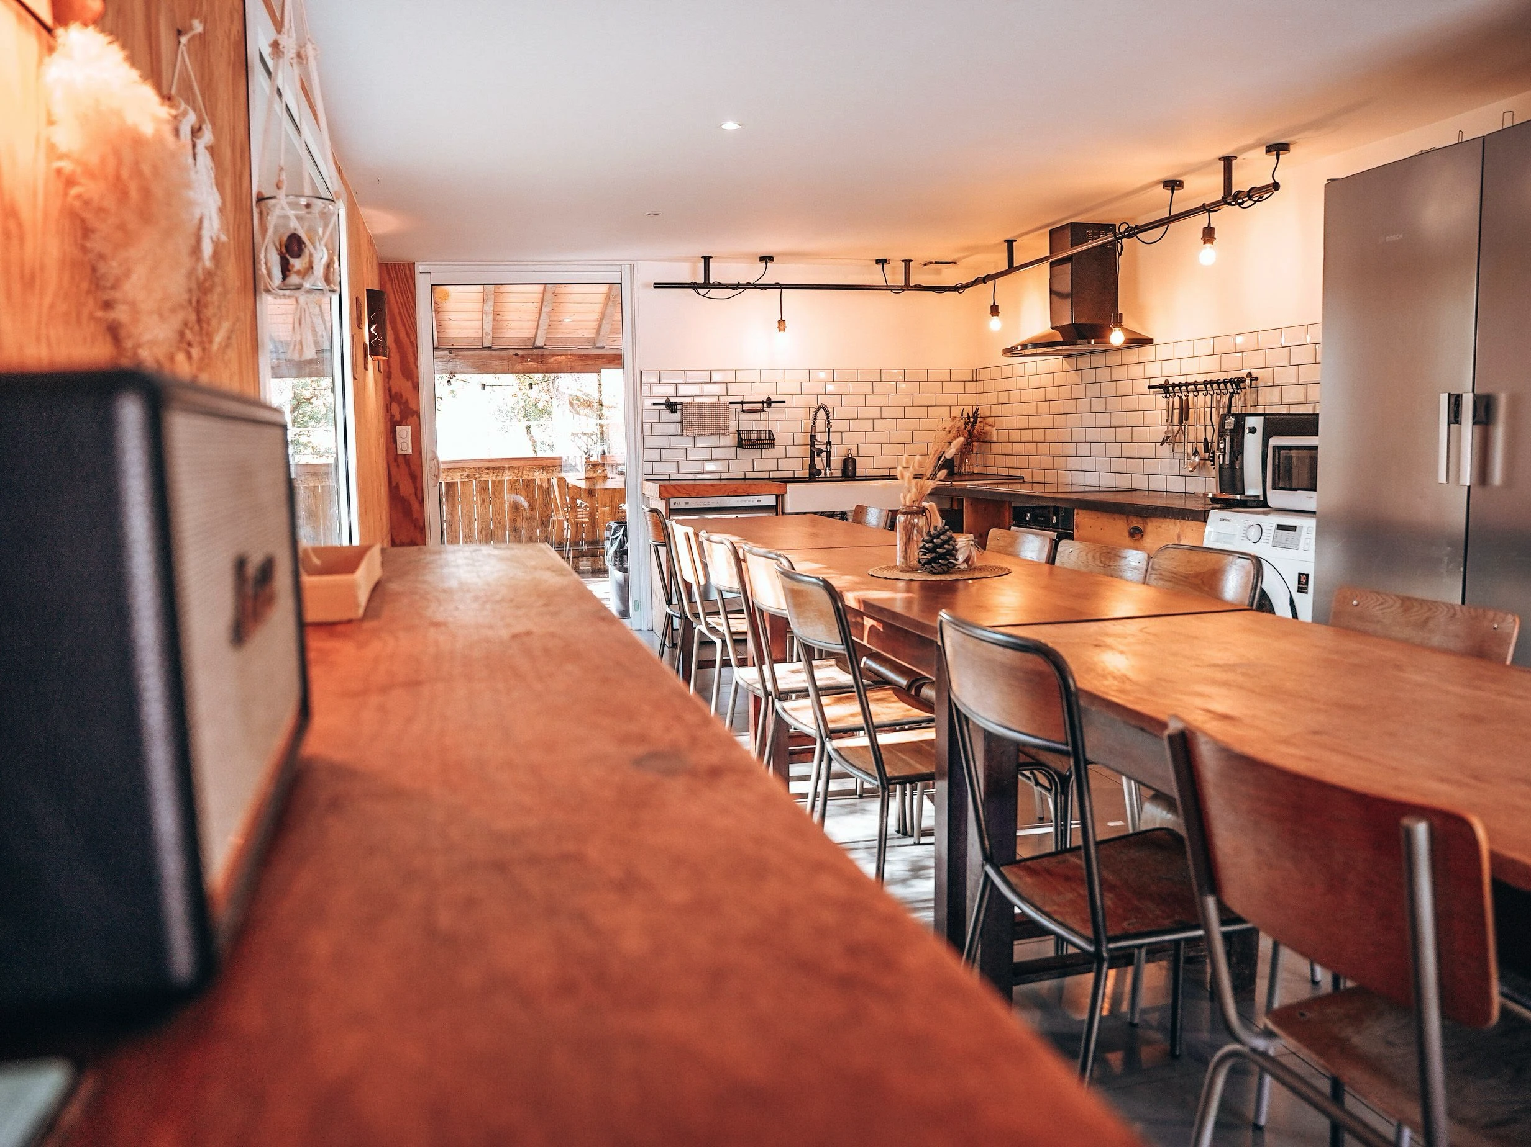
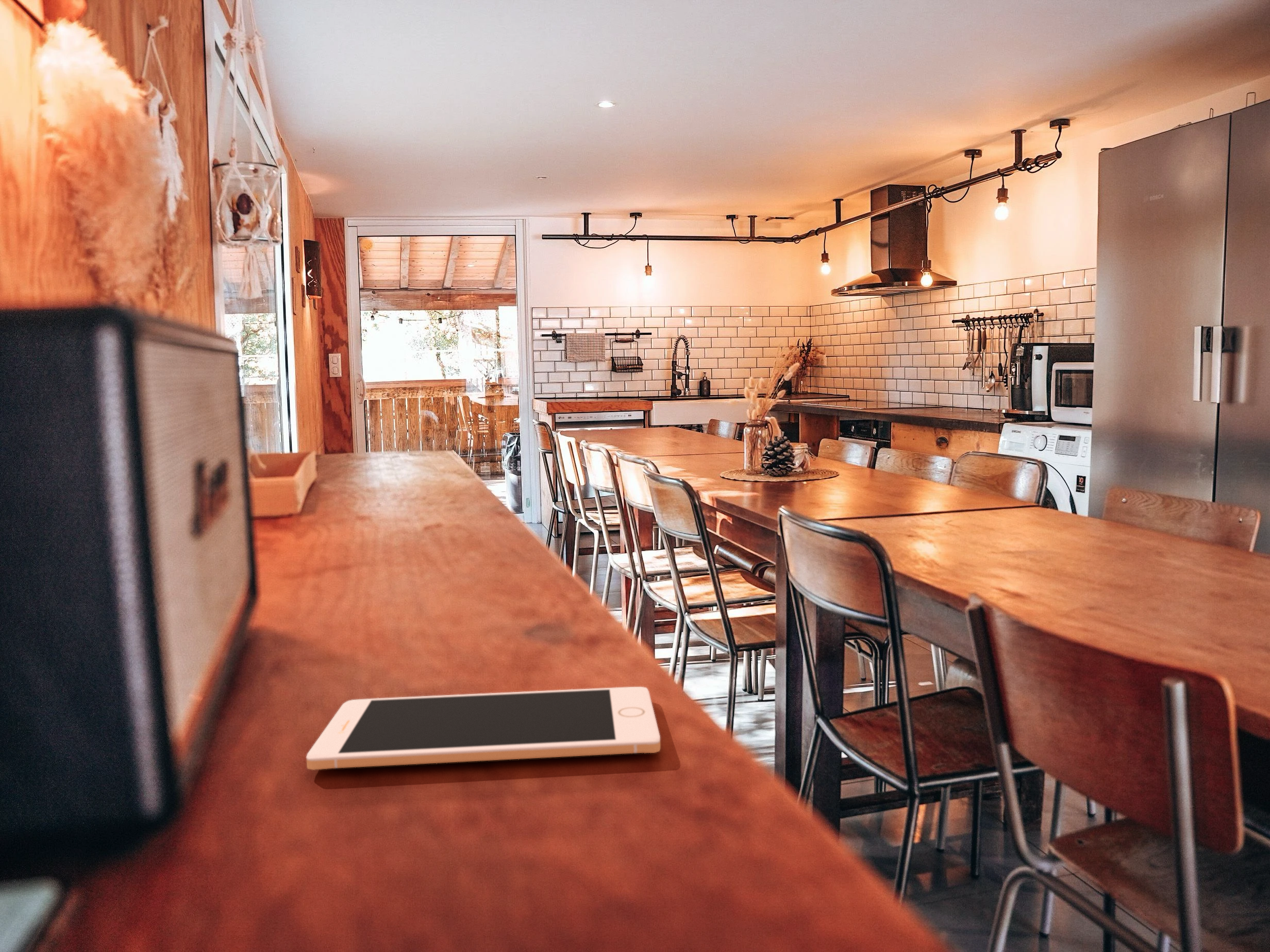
+ cell phone [306,686,661,771]
